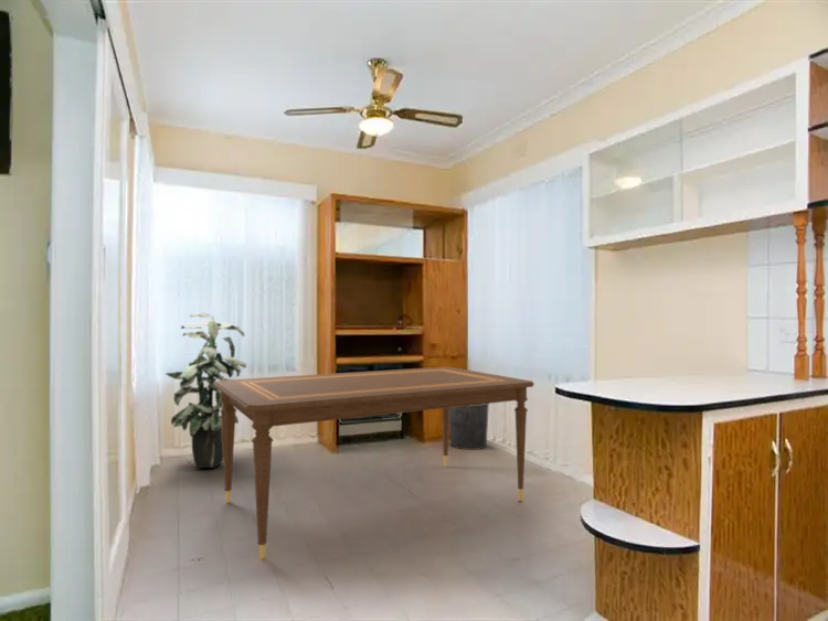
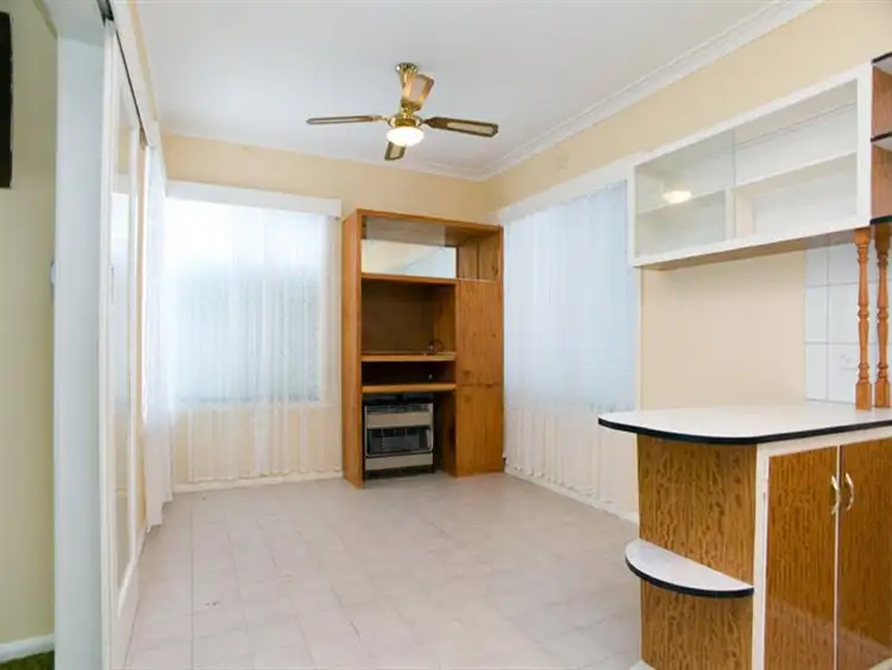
- dining table [213,366,535,560]
- trash can [448,404,490,451]
- indoor plant [164,311,247,469]
